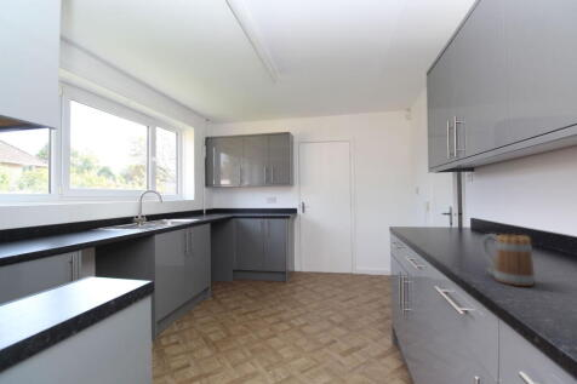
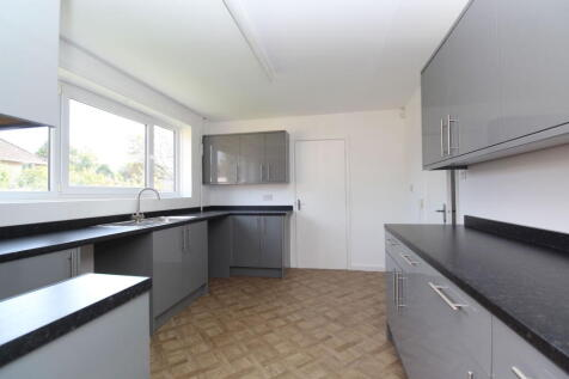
- mug [480,233,537,287]
